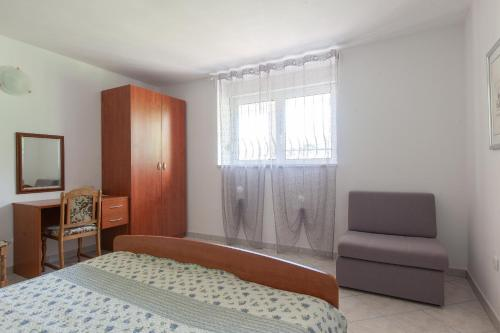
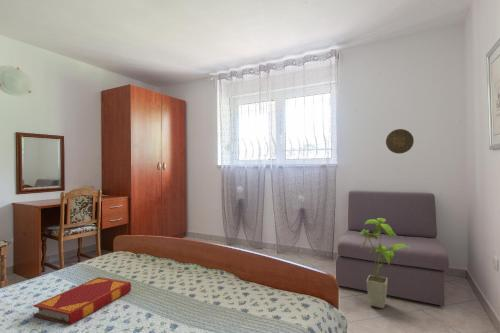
+ hardback book [32,276,132,326]
+ house plant [359,217,412,309]
+ decorative plate [385,128,415,155]
